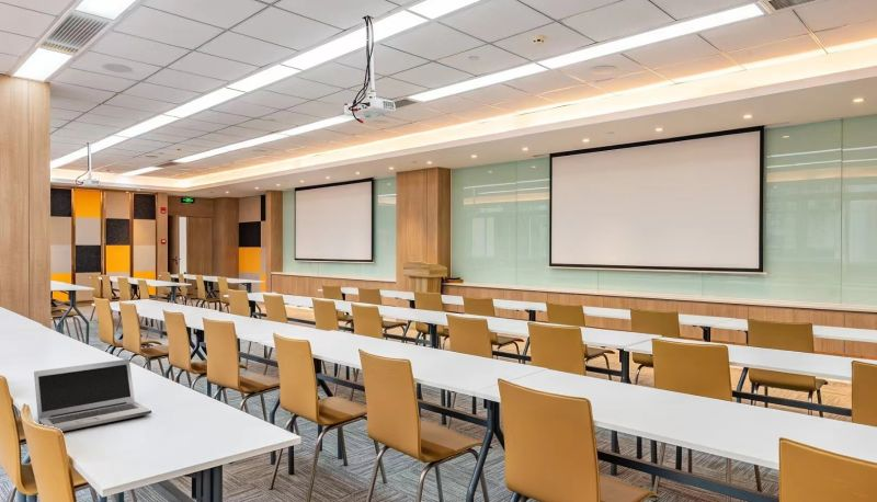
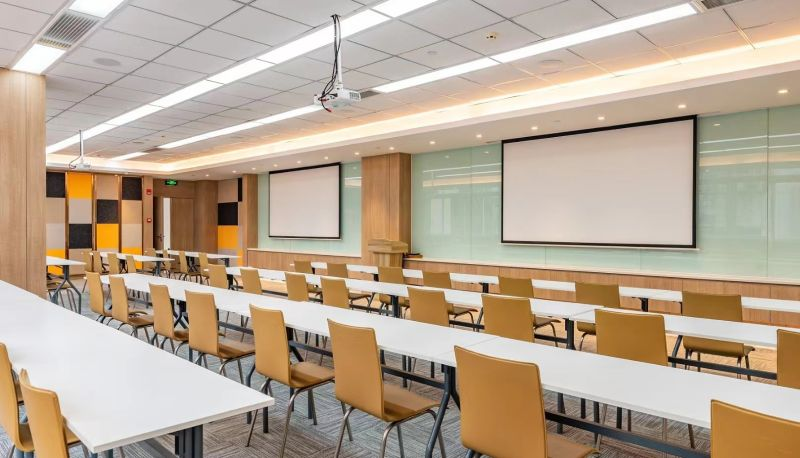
- laptop [33,358,152,432]
